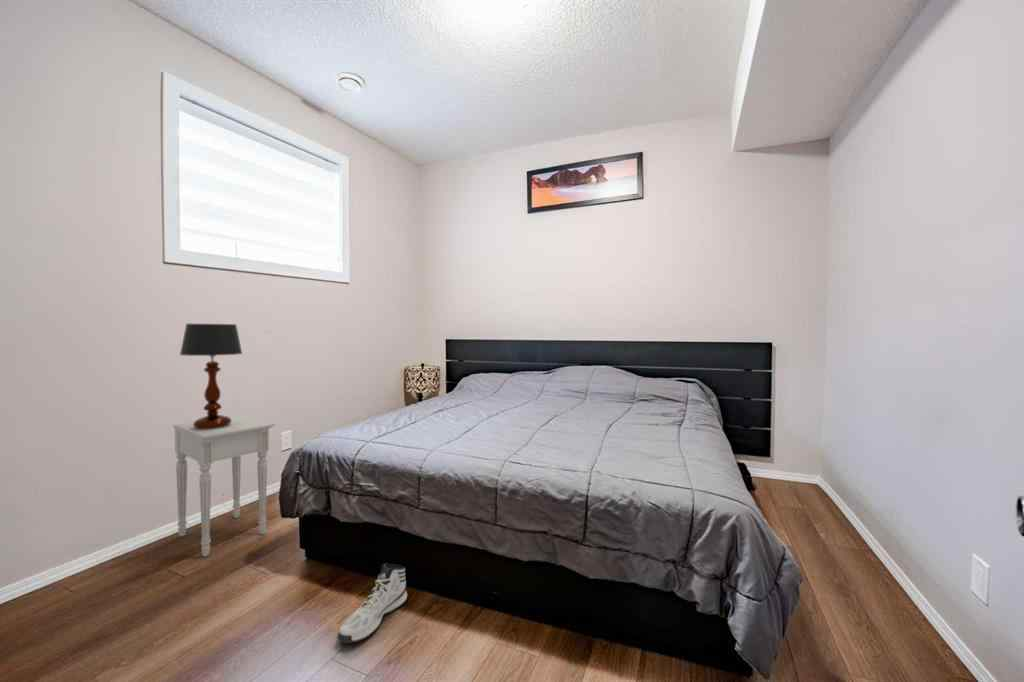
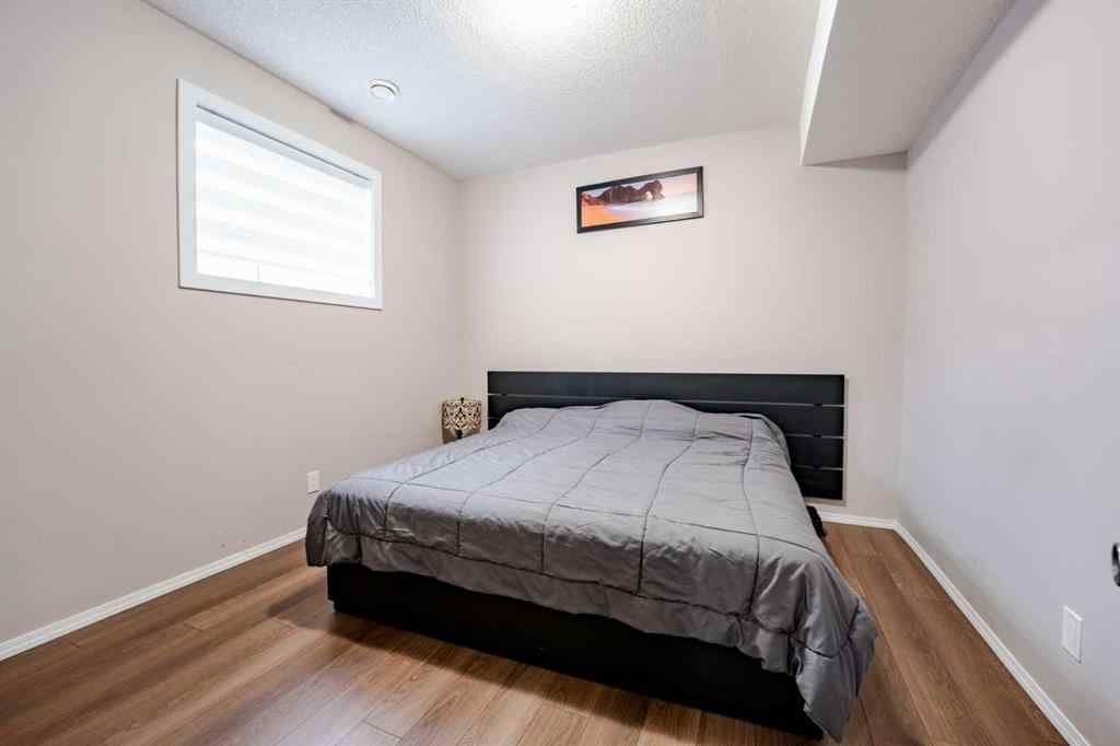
- nightstand [172,414,276,557]
- table lamp [179,323,243,429]
- sneaker [337,562,408,644]
